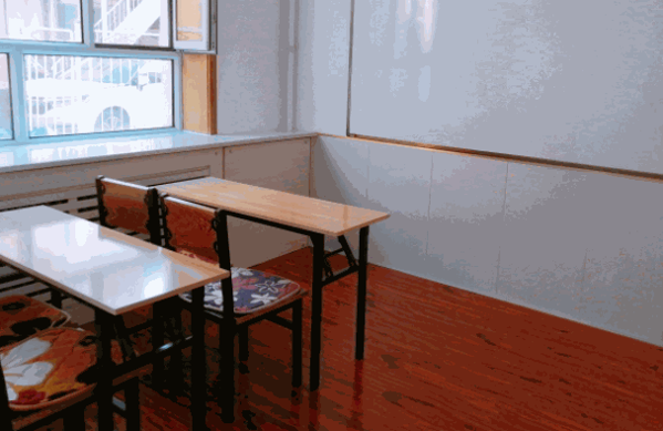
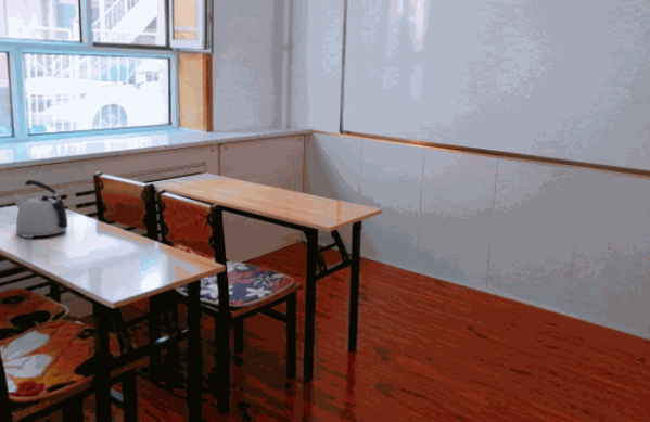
+ kettle [10,179,68,239]
